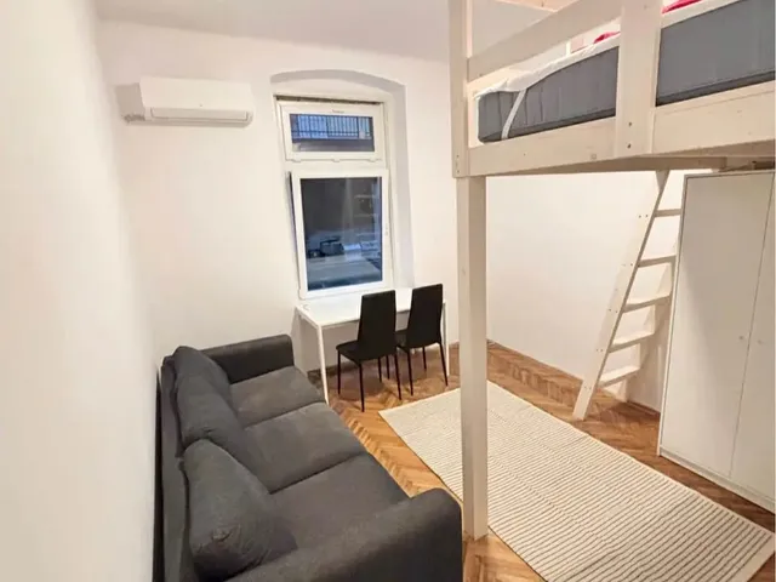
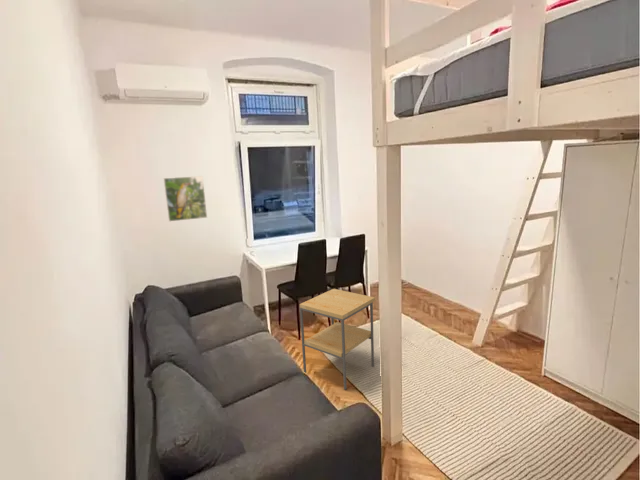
+ side table [299,288,376,391]
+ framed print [162,175,208,223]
